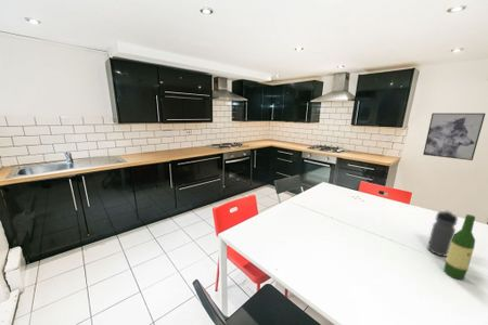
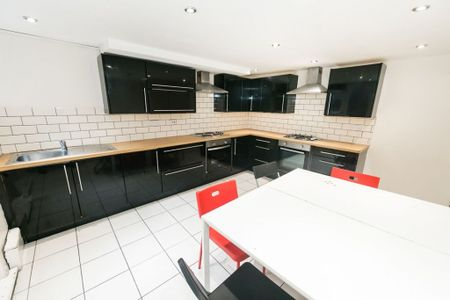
- wall art [422,113,486,161]
- water bottle [426,209,459,258]
- wine bottle [442,213,476,281]
